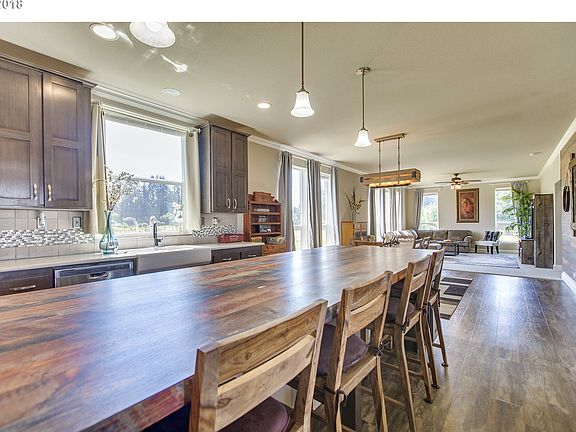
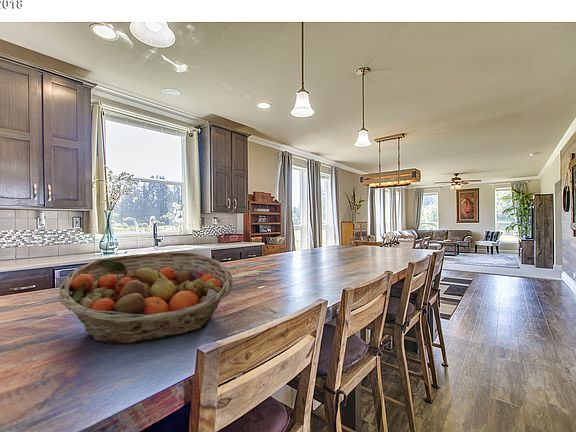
+ fruit basket [58,251,234,345]
